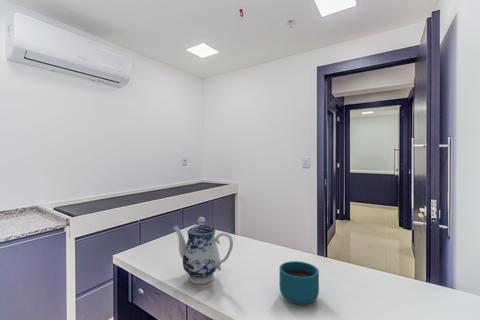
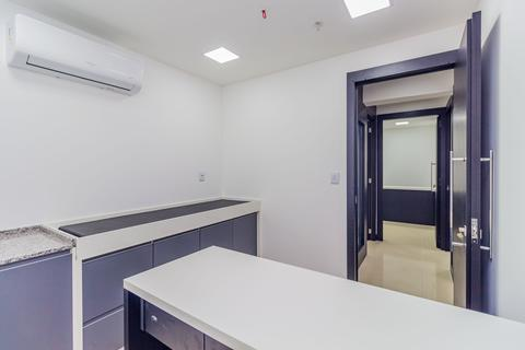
- teapot [172,216,234,285]
- cup [279,260,320,305]
